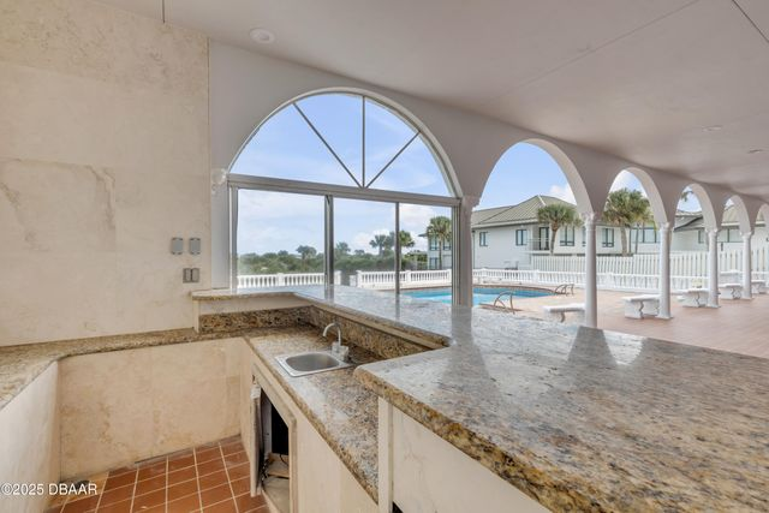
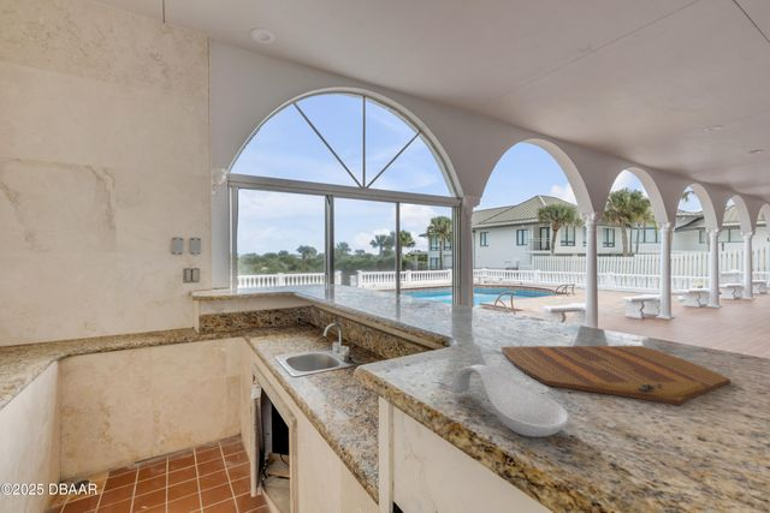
+ spoon rest [450,364,570,439]
+ cutting board [500,345,732,406]
